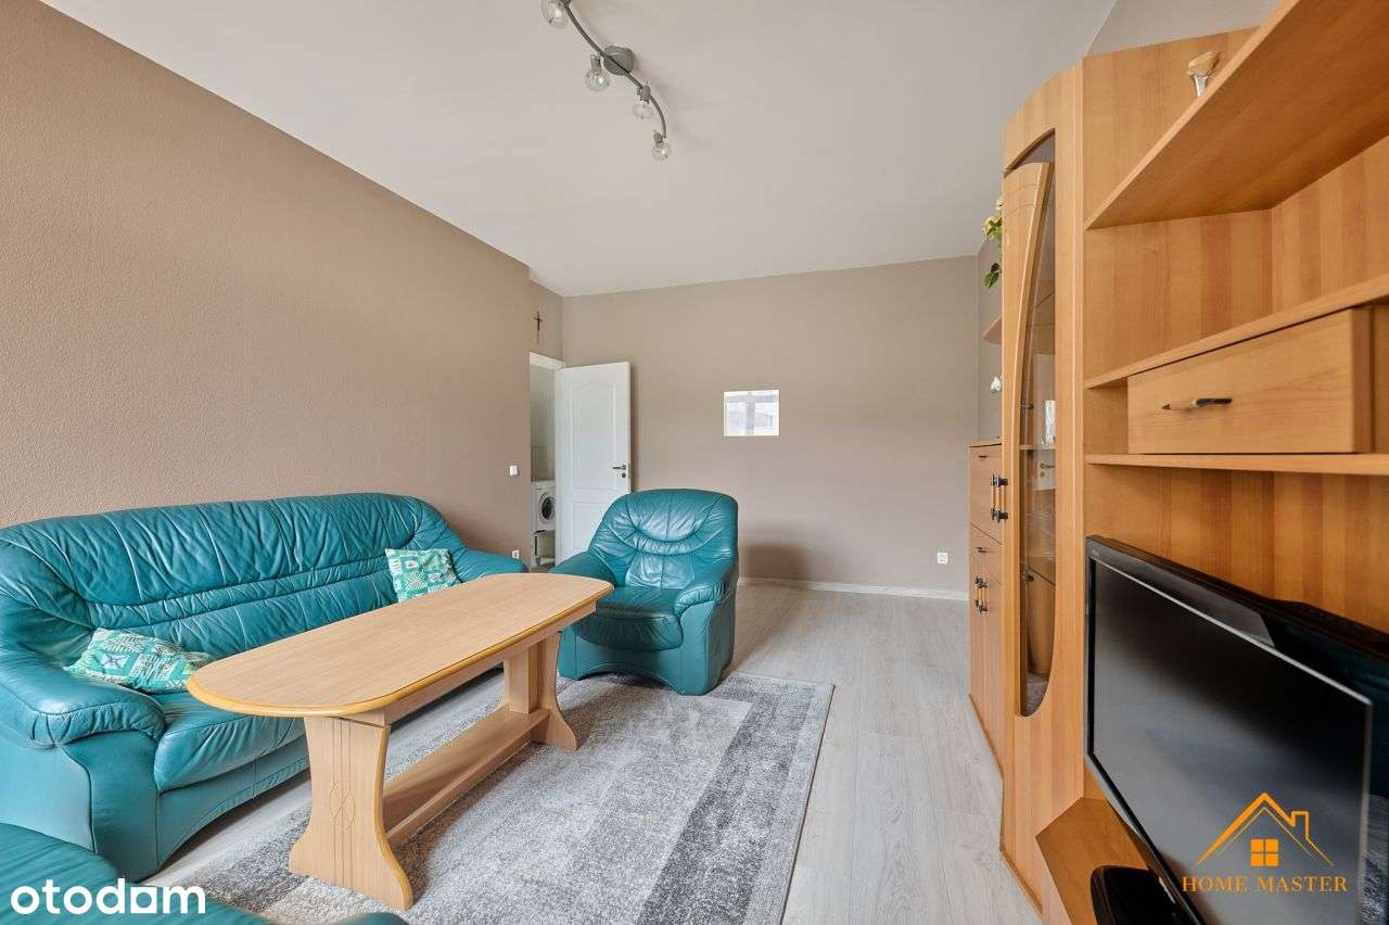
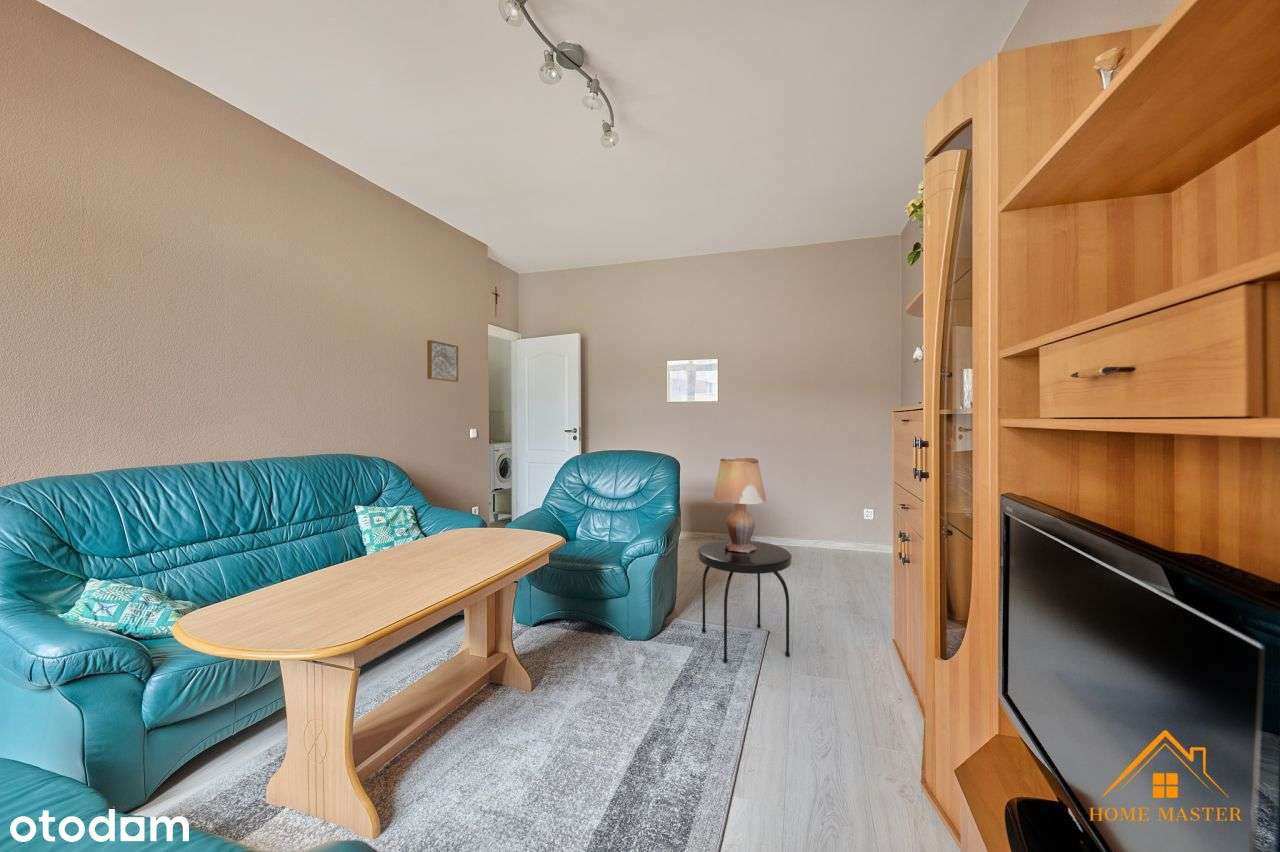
+ lamp [712,457,767,553]
+ side table [697,539,793,664]
+ wall art [426,339,459,383]
